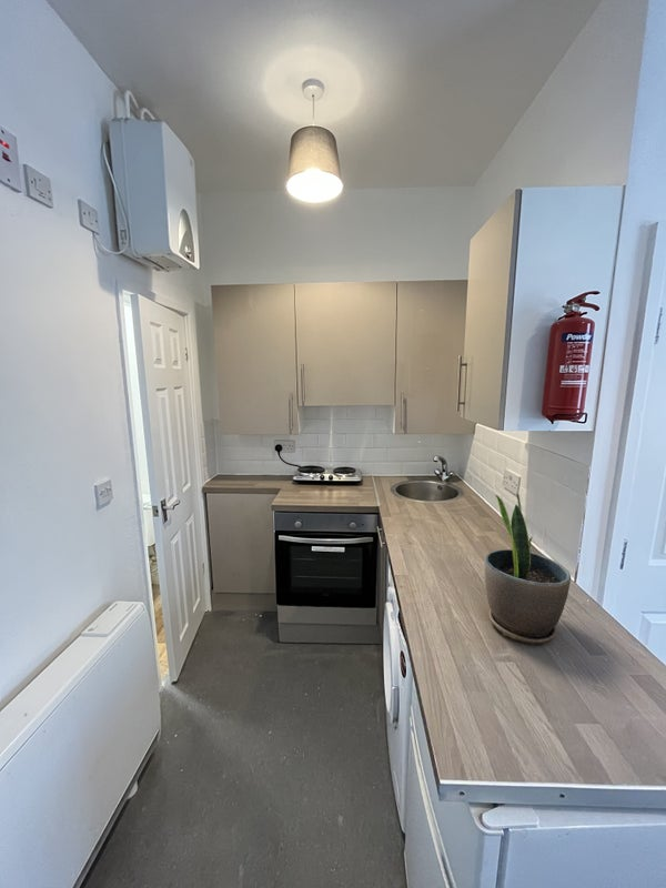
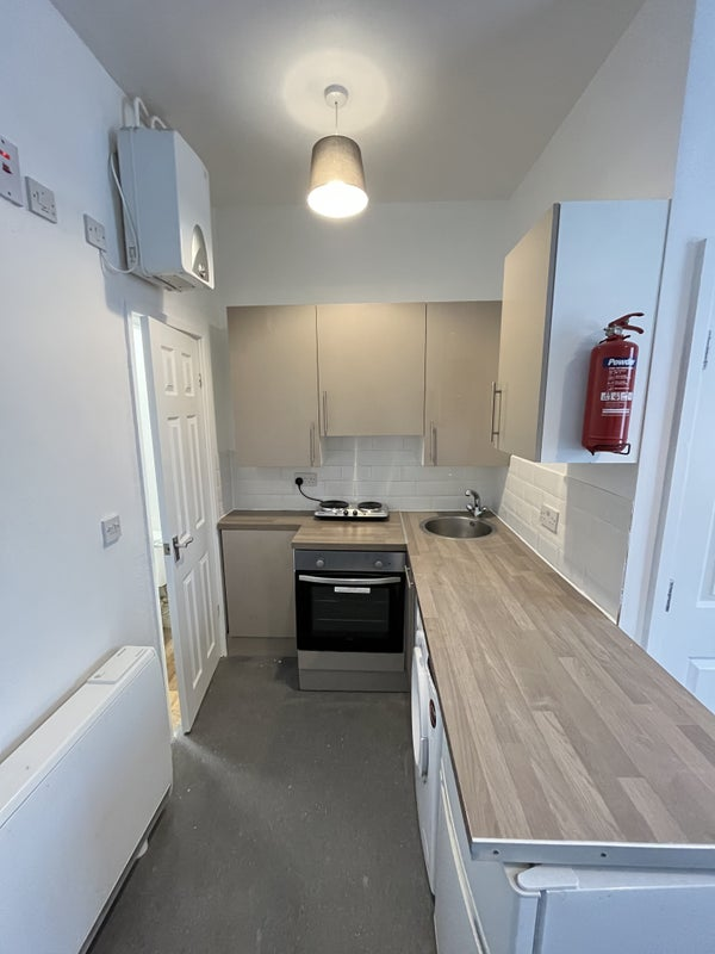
- potted plant [484,492,572,646]
